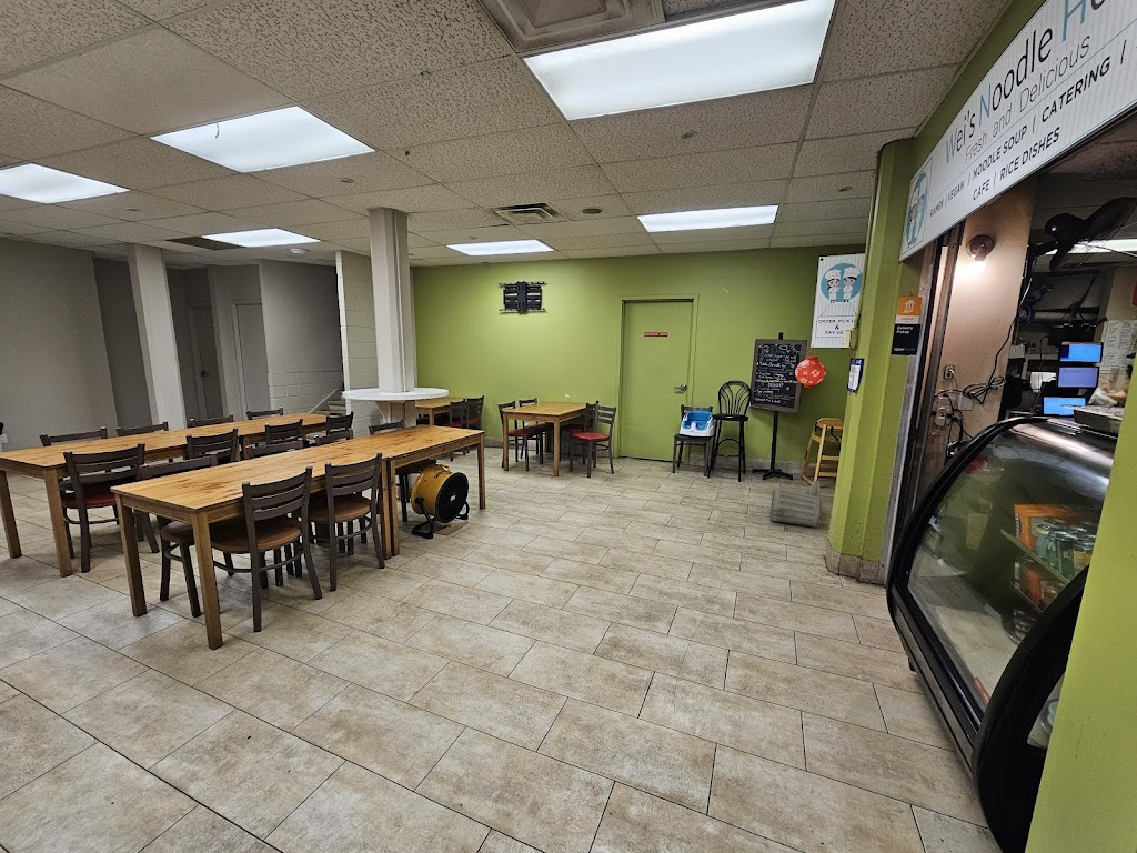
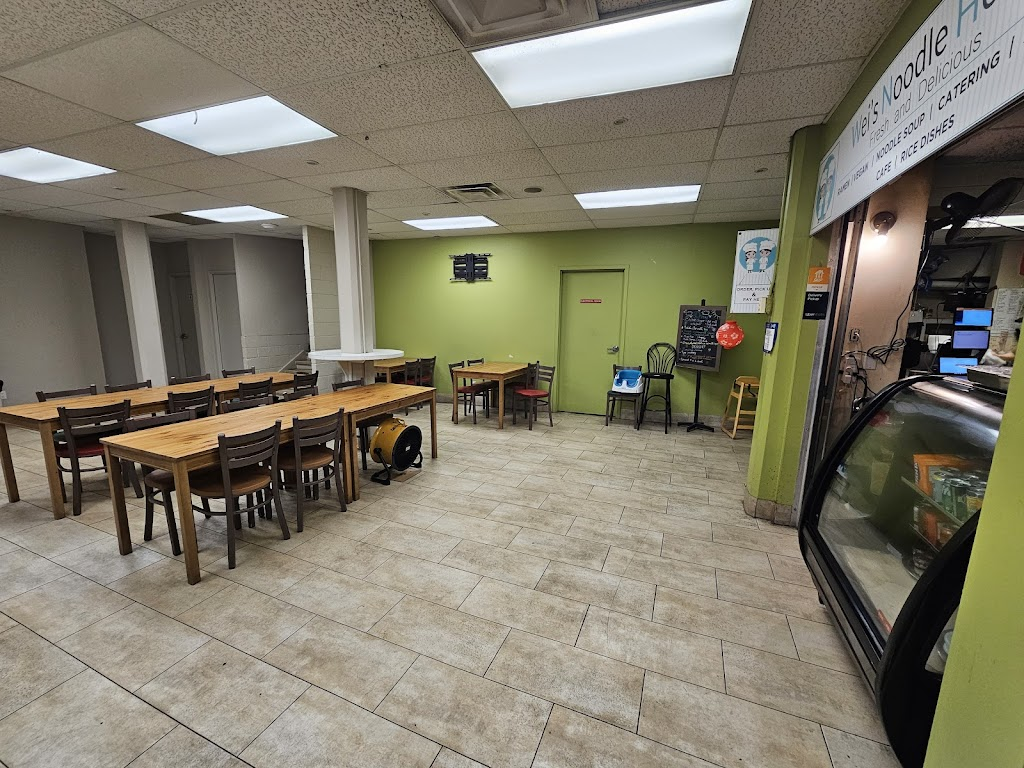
- trash can [768,480,823,528]
